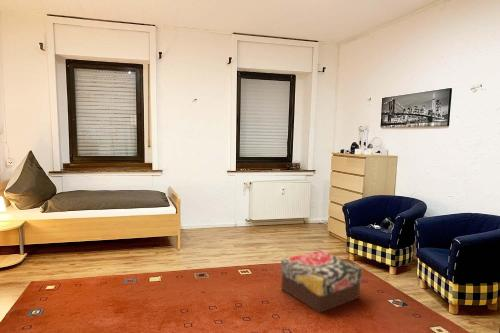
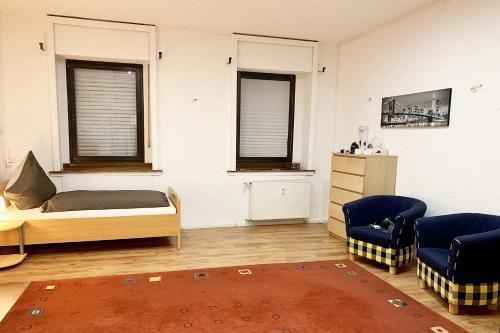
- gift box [280,249,364,314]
